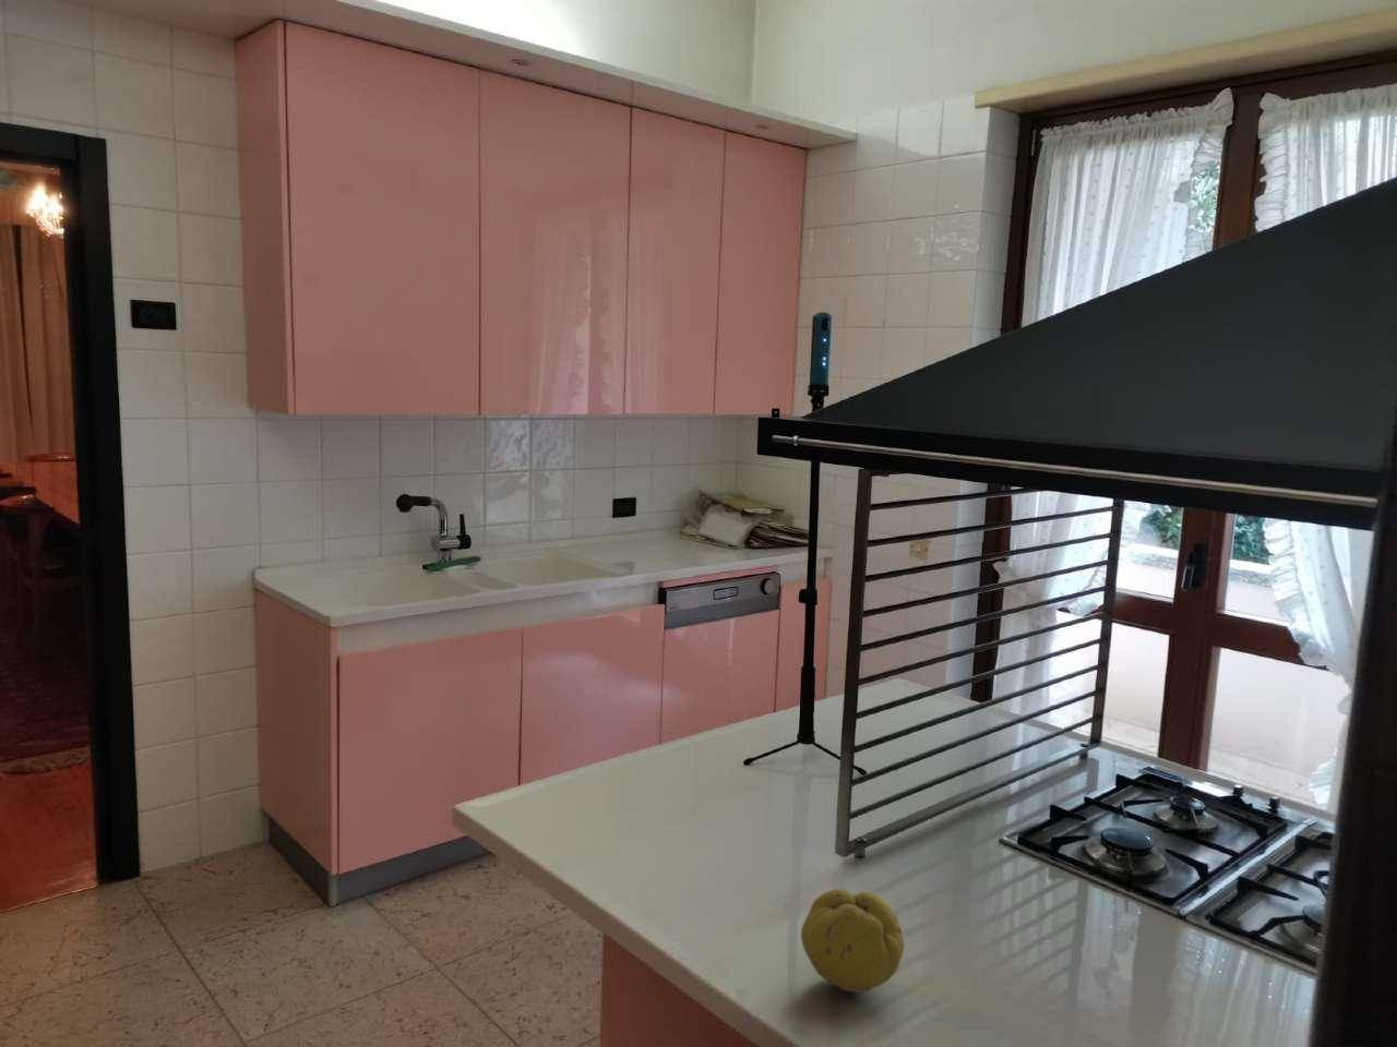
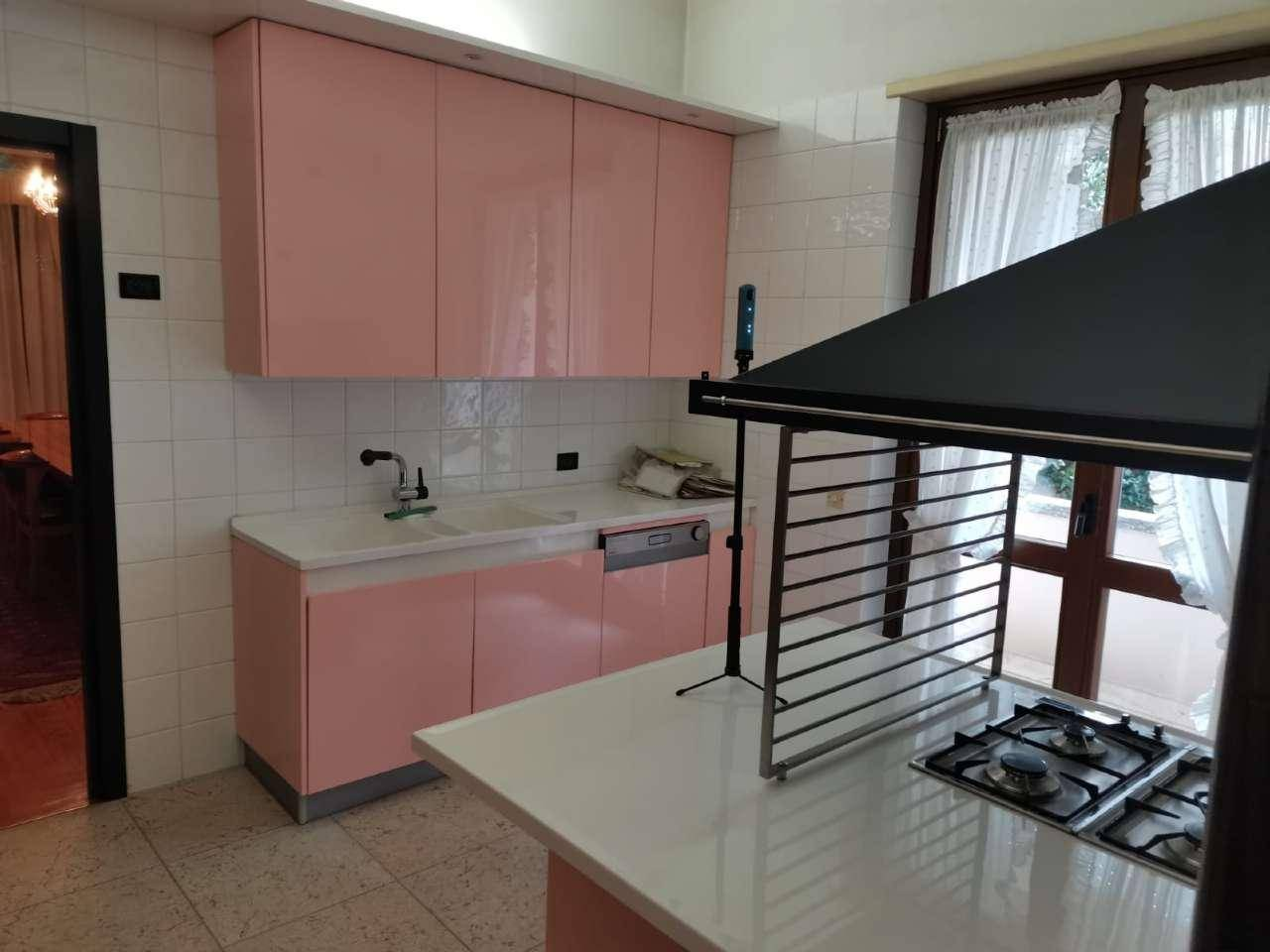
- fruit [800,888,906,993]
